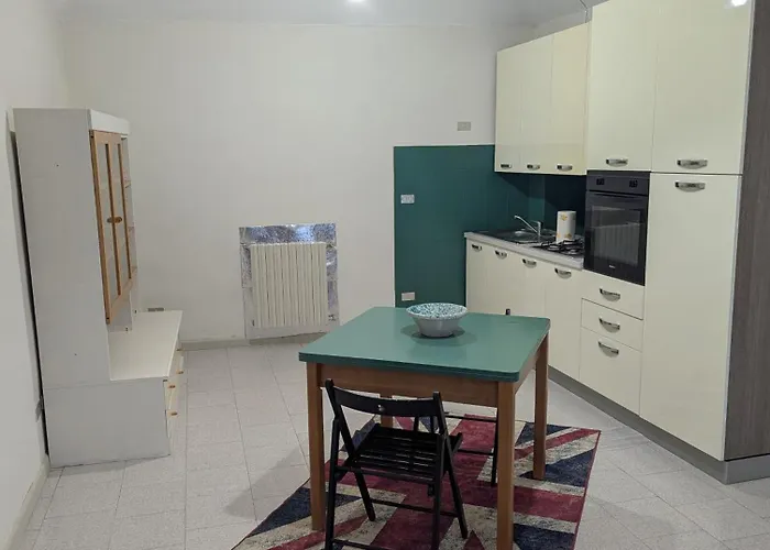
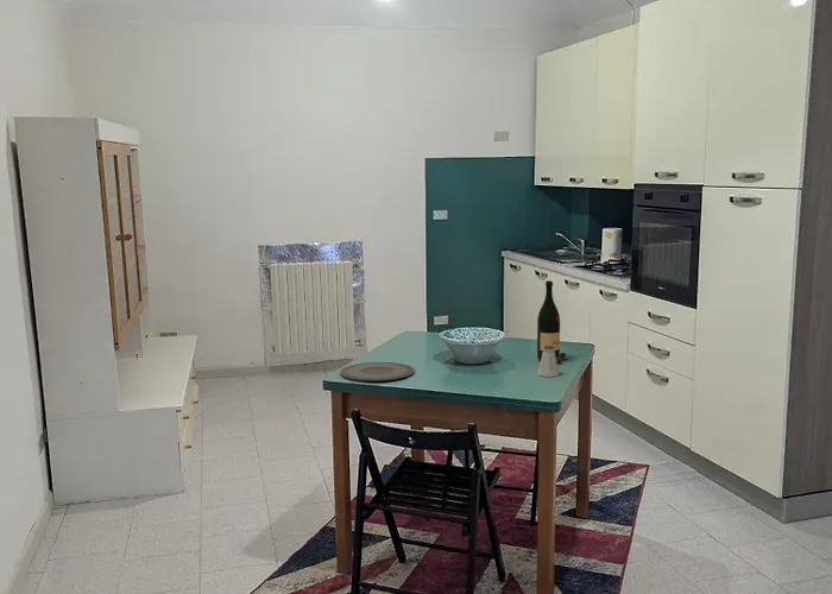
+ plate [339,361,416,383]
+ wine bottle [536,280,571,364]
+ saltshaker [537,346,560,378]
